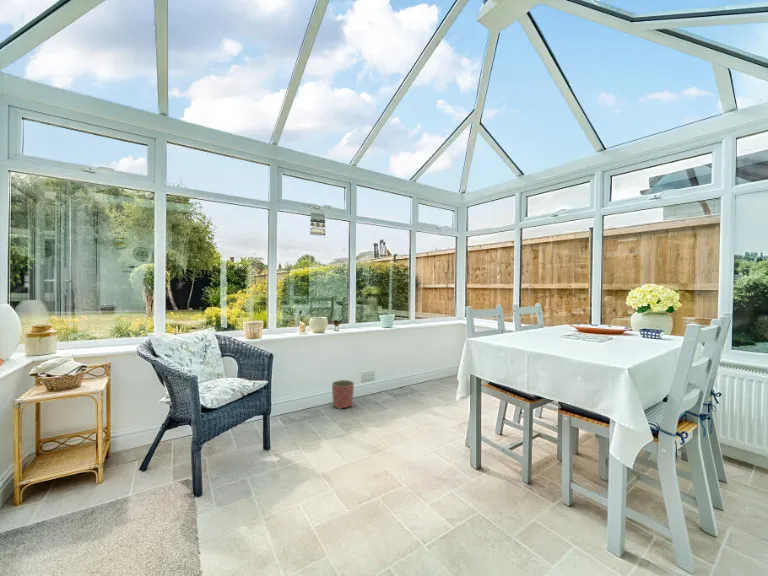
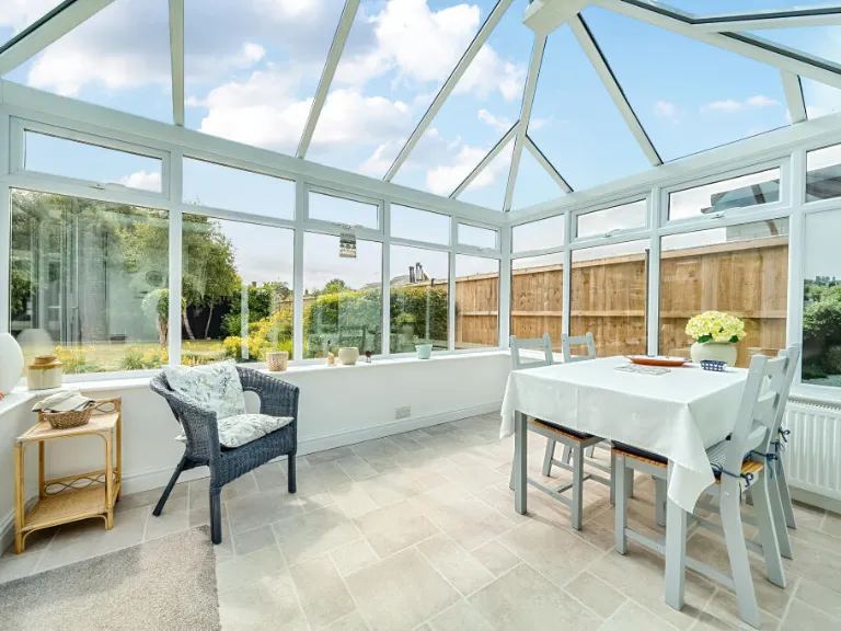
- planter [331,379,355,410]
